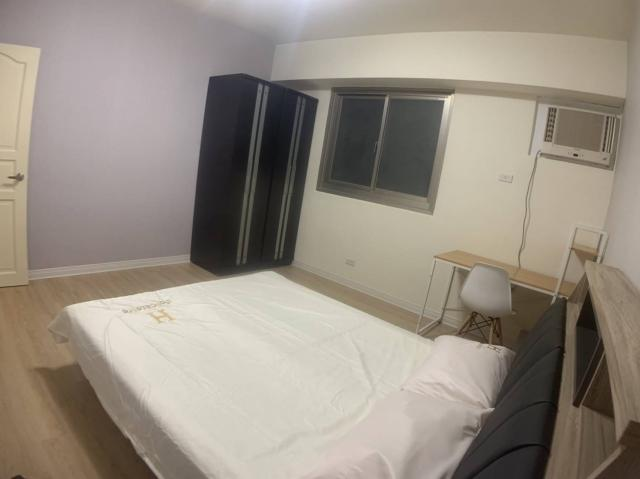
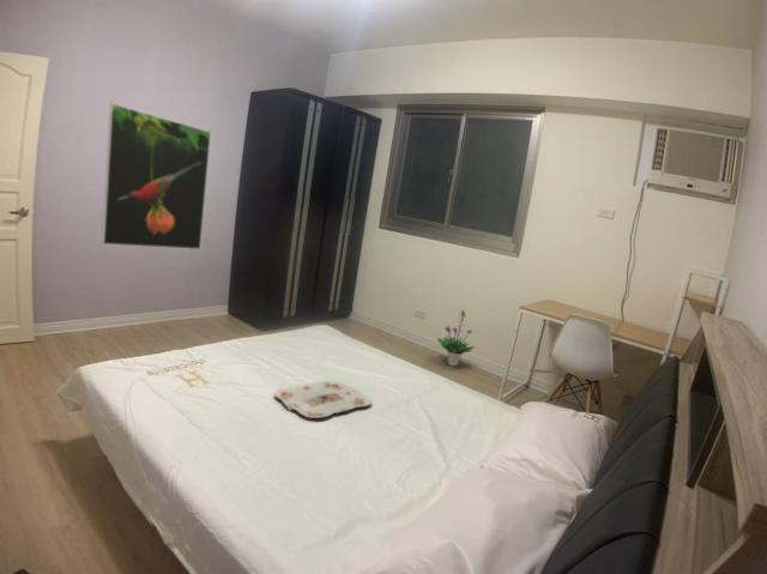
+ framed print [101,102,212,250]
+ serving tray [273,379,373,419]
+ potted plant [436,309,478,367]
